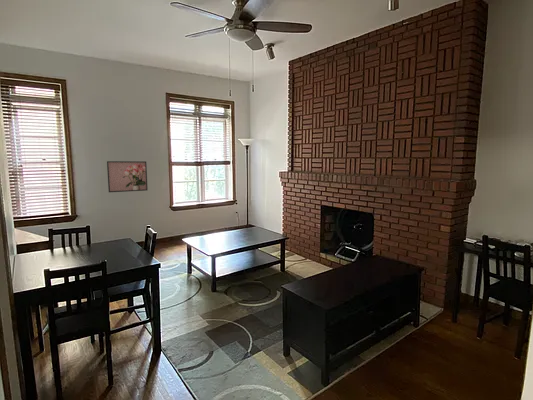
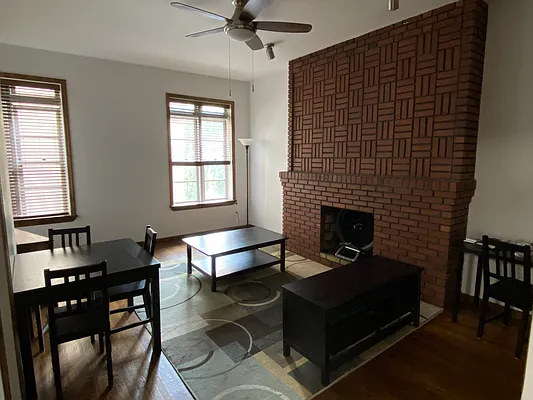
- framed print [106,160,149,193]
